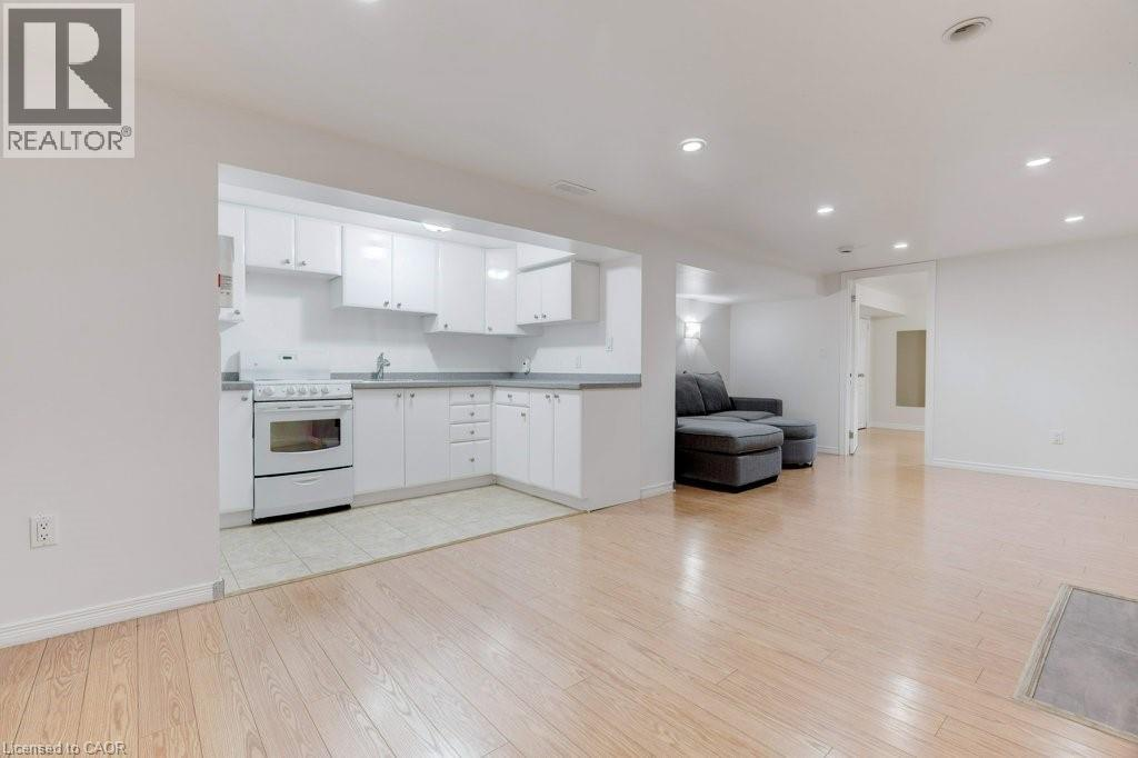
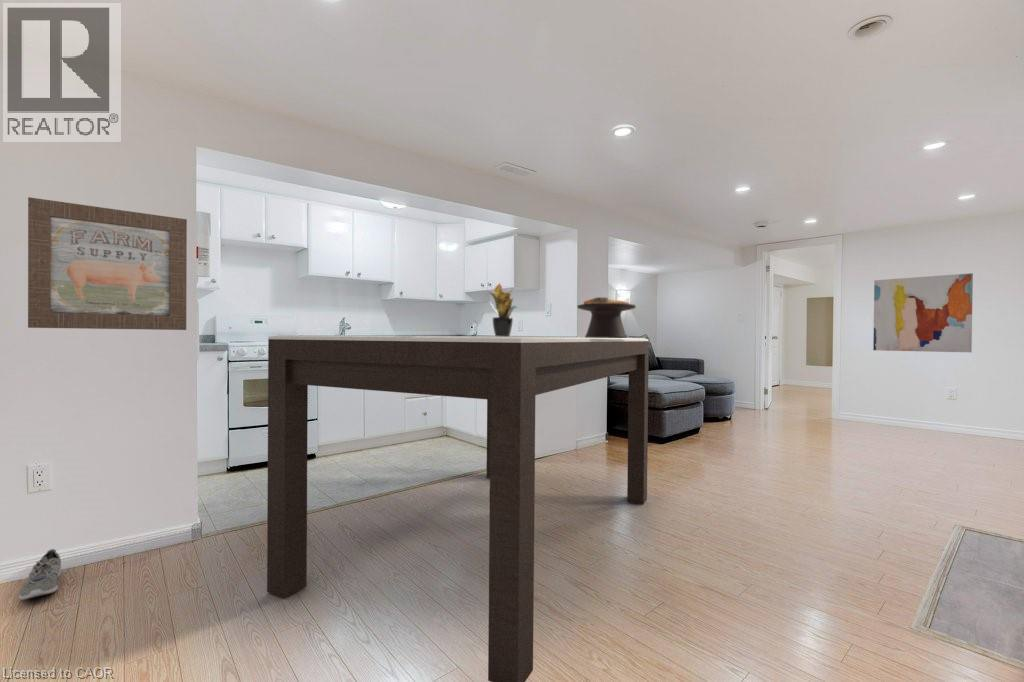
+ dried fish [576,296,637,338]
+ potted plant [486,282,519,337]
+ sneaker [18,548,63,601]
+ wall art [27,196,188,331]
+ wall art [872,272,974,353]
+ dining table [266,334,650,682]
